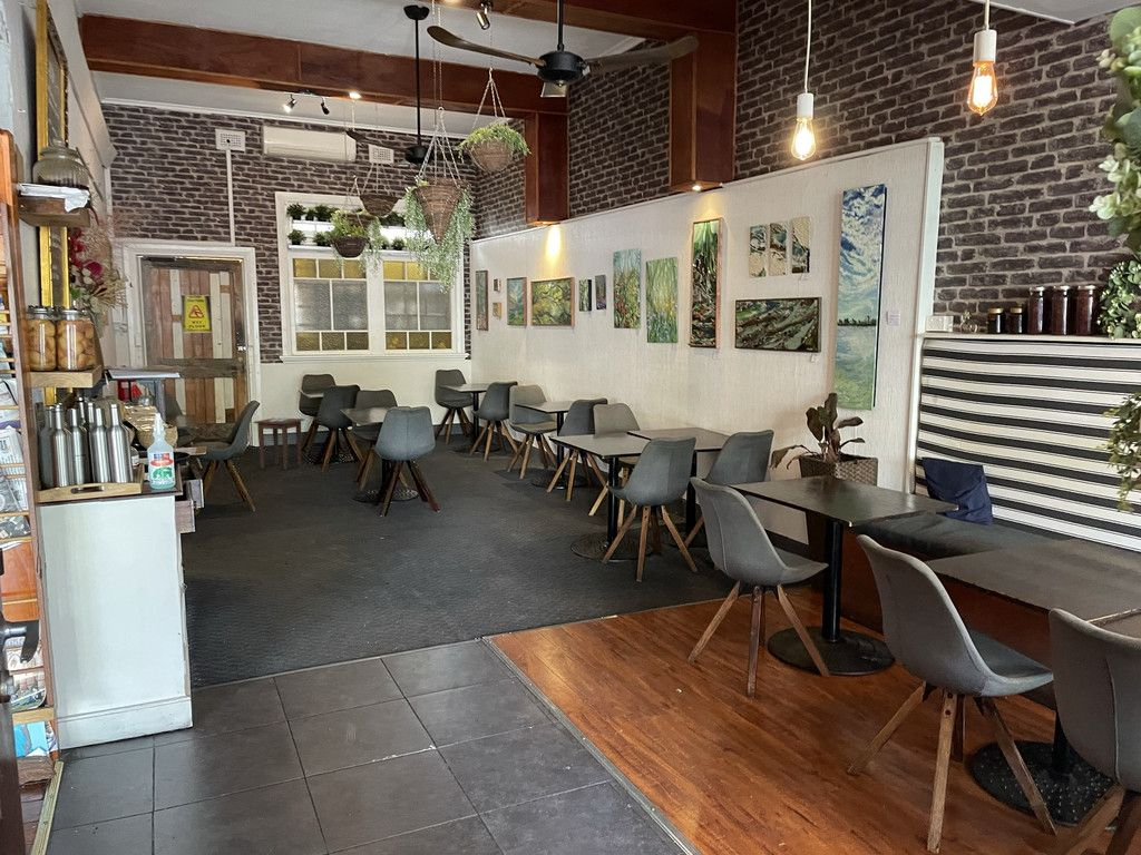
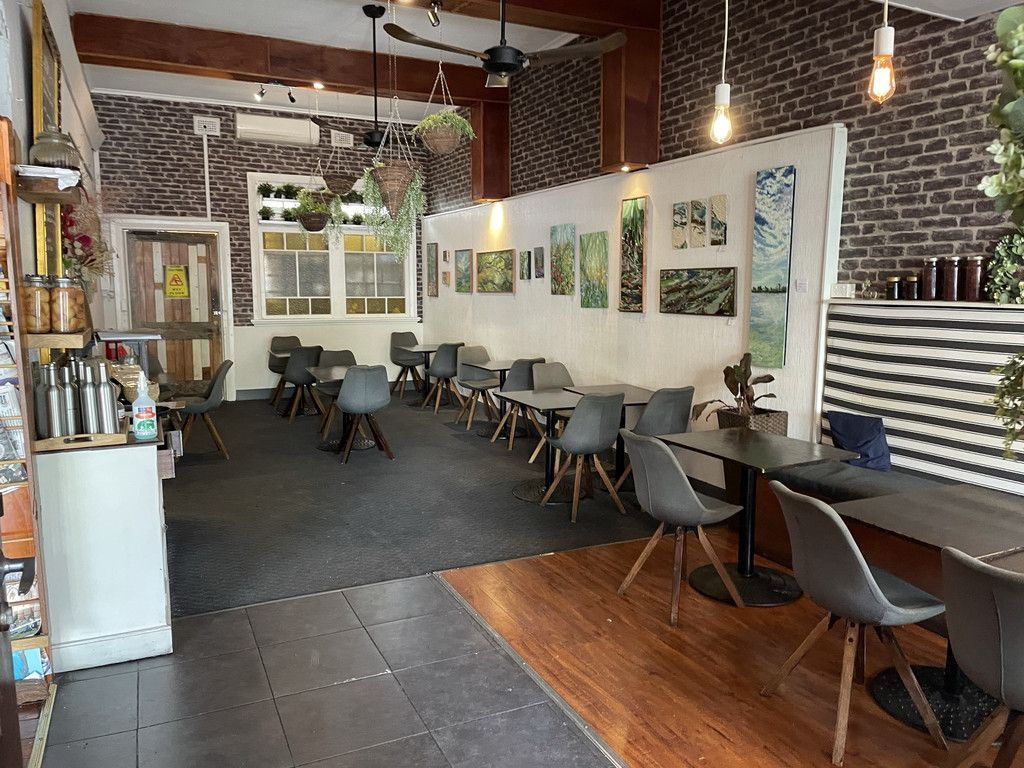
- side table [253,416,306,471]
